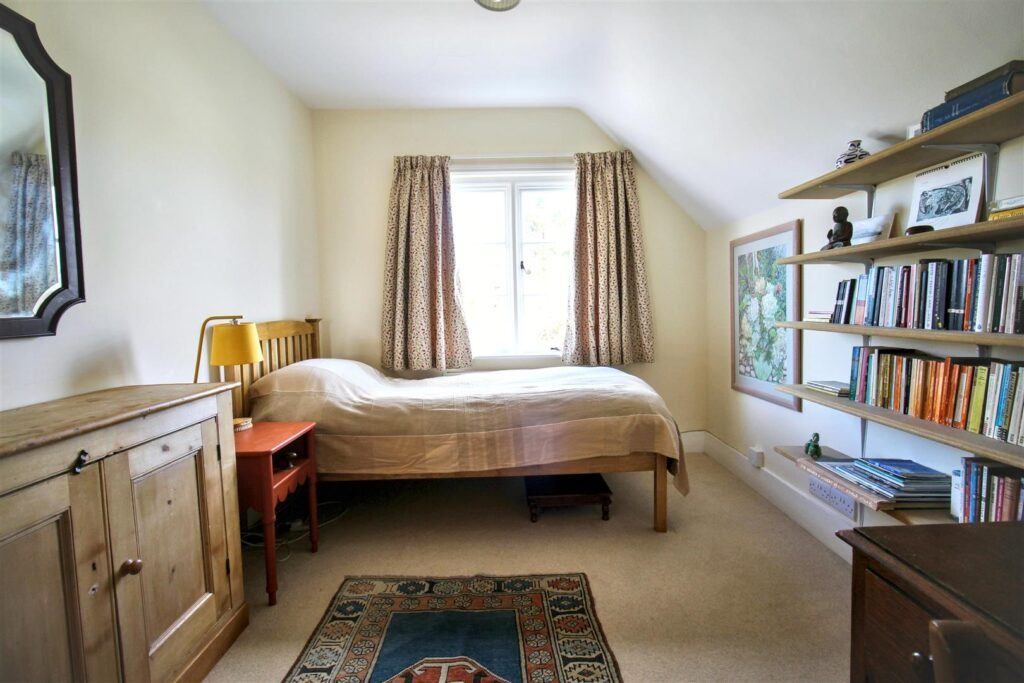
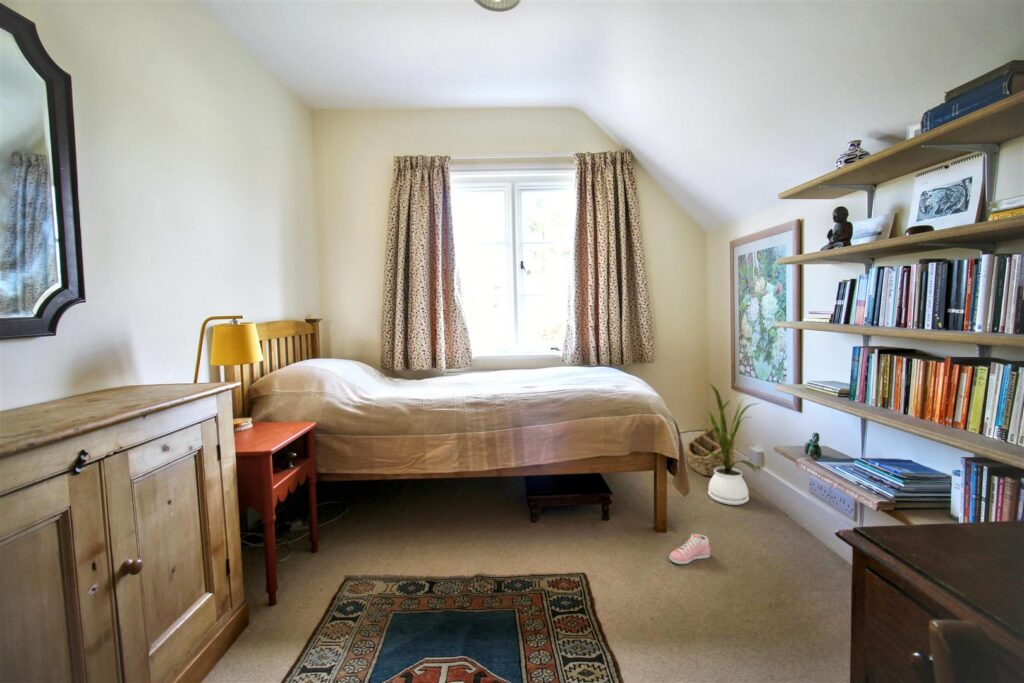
+ sneaker [668,532,711,565]
+ basket [685,428,736,477]
+ house plant [702,382,761,506]
